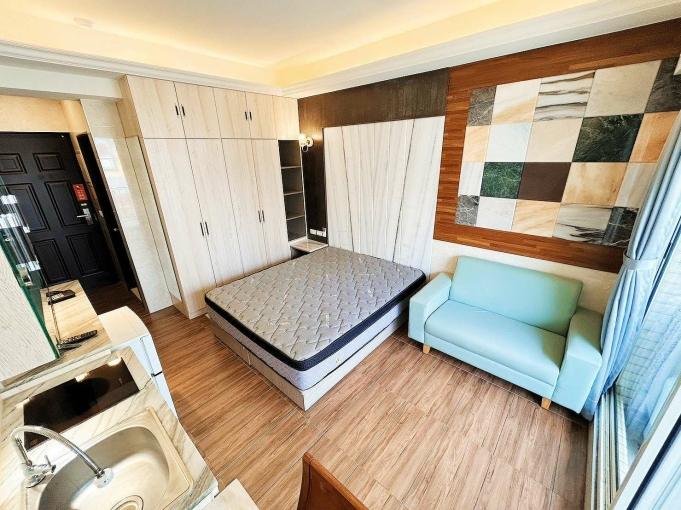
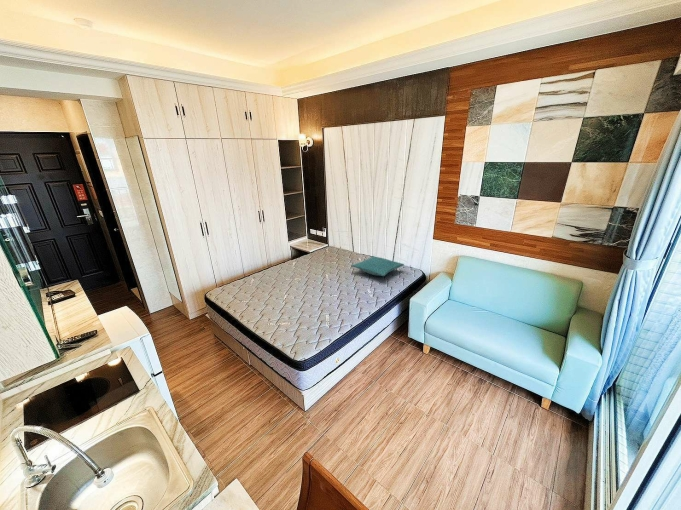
+ pillow [350,255,405,277]
